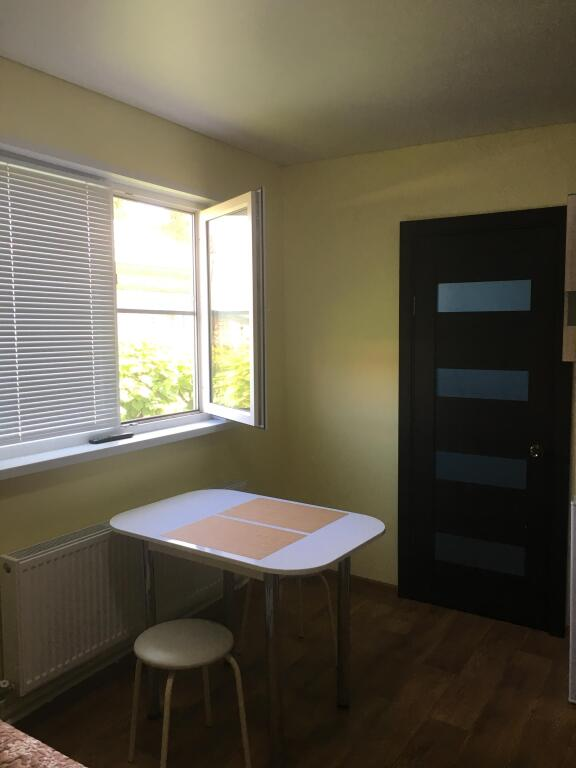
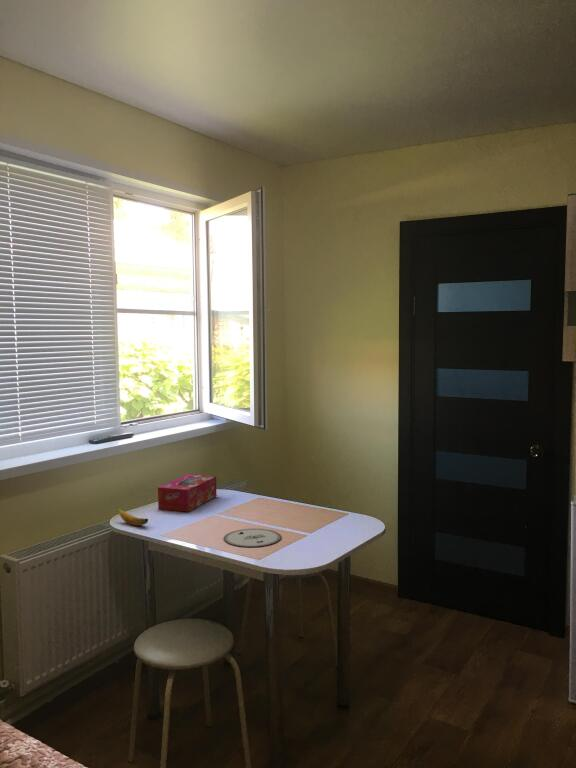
+ plate [223,528,282,548]
+ tissue box [157,473,218,513]
+ banana [116,506,149,527]
